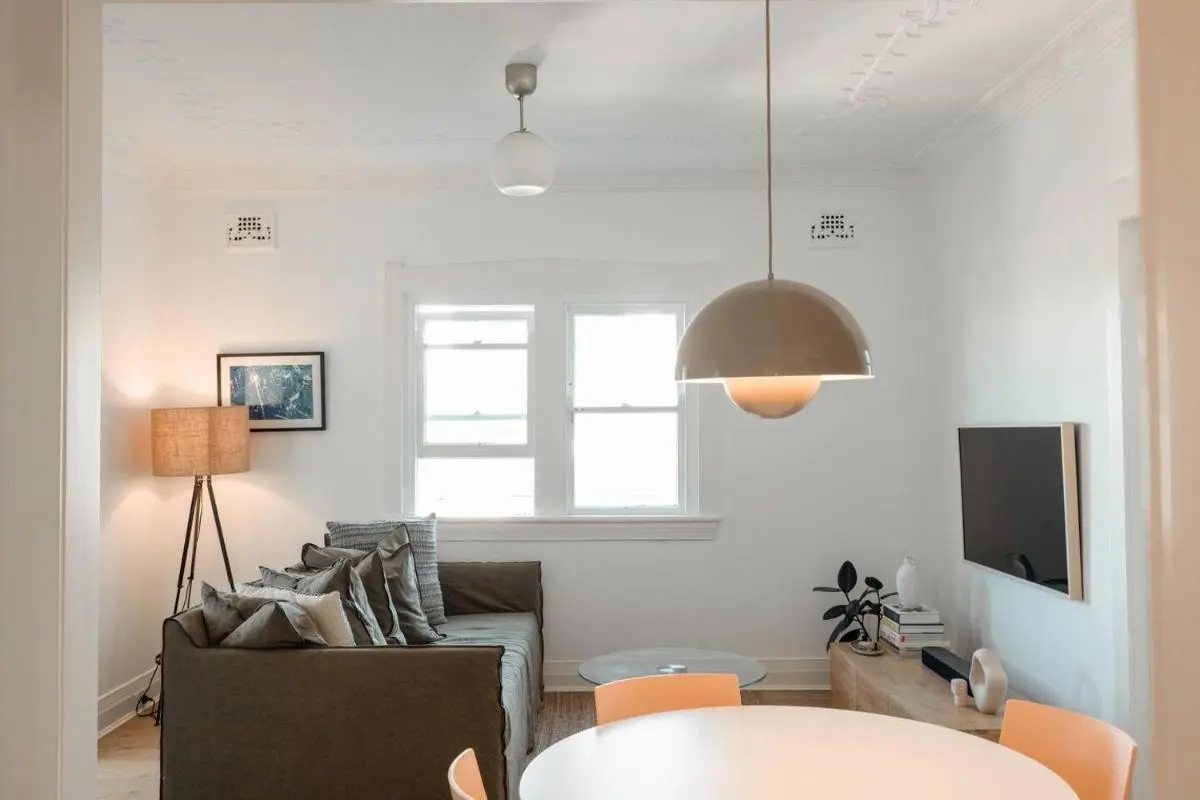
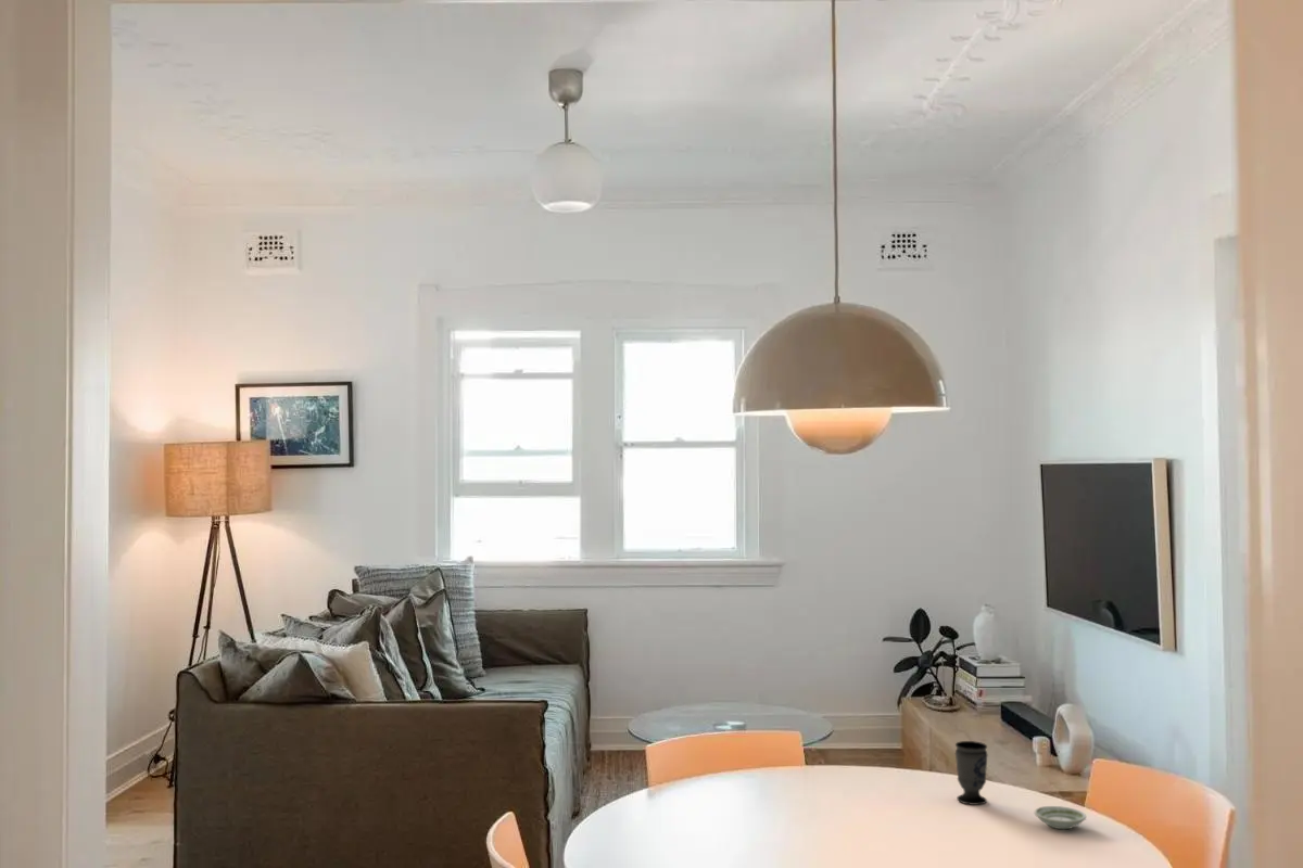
+ cup [954,740,989,806]
+ saucer [1034,805,1087,830]
